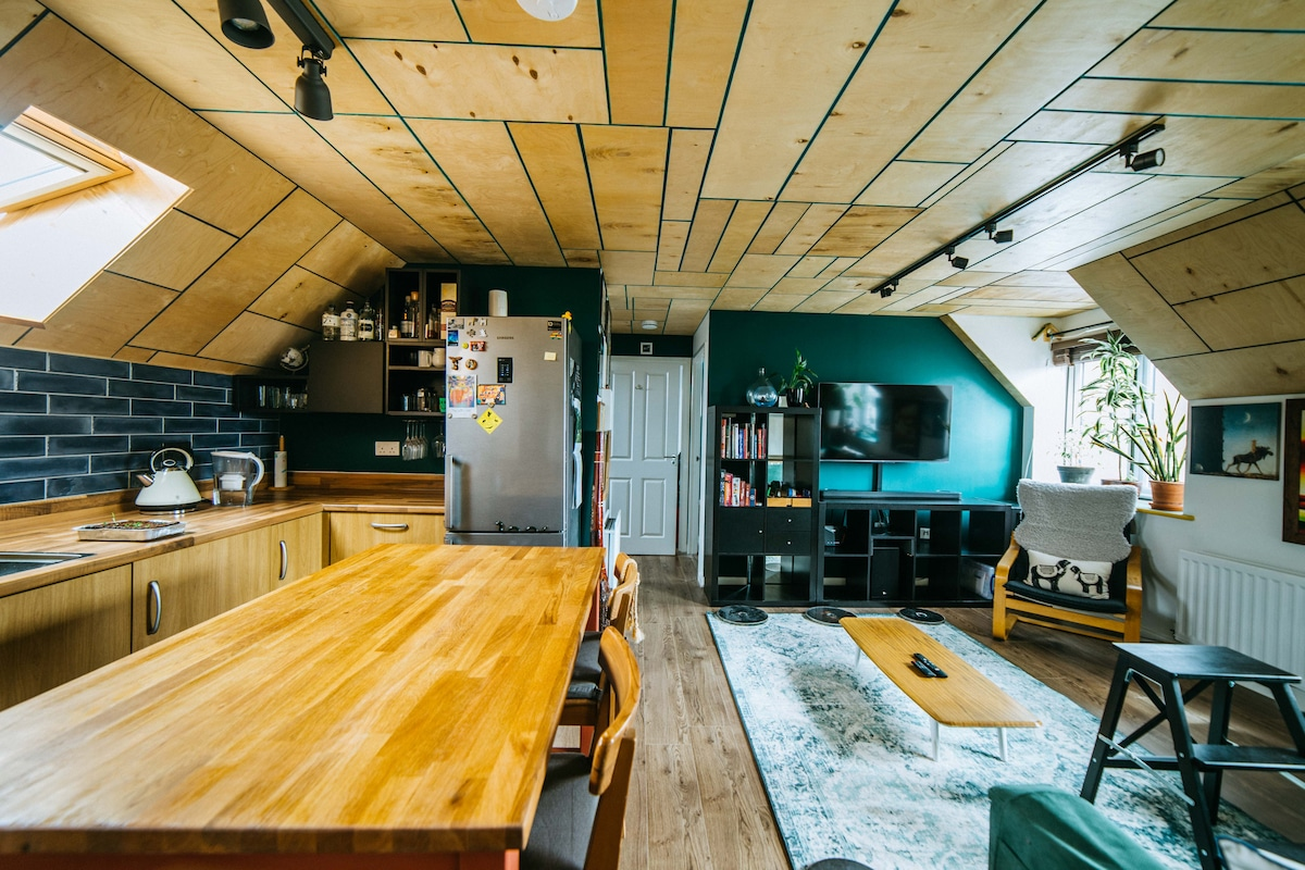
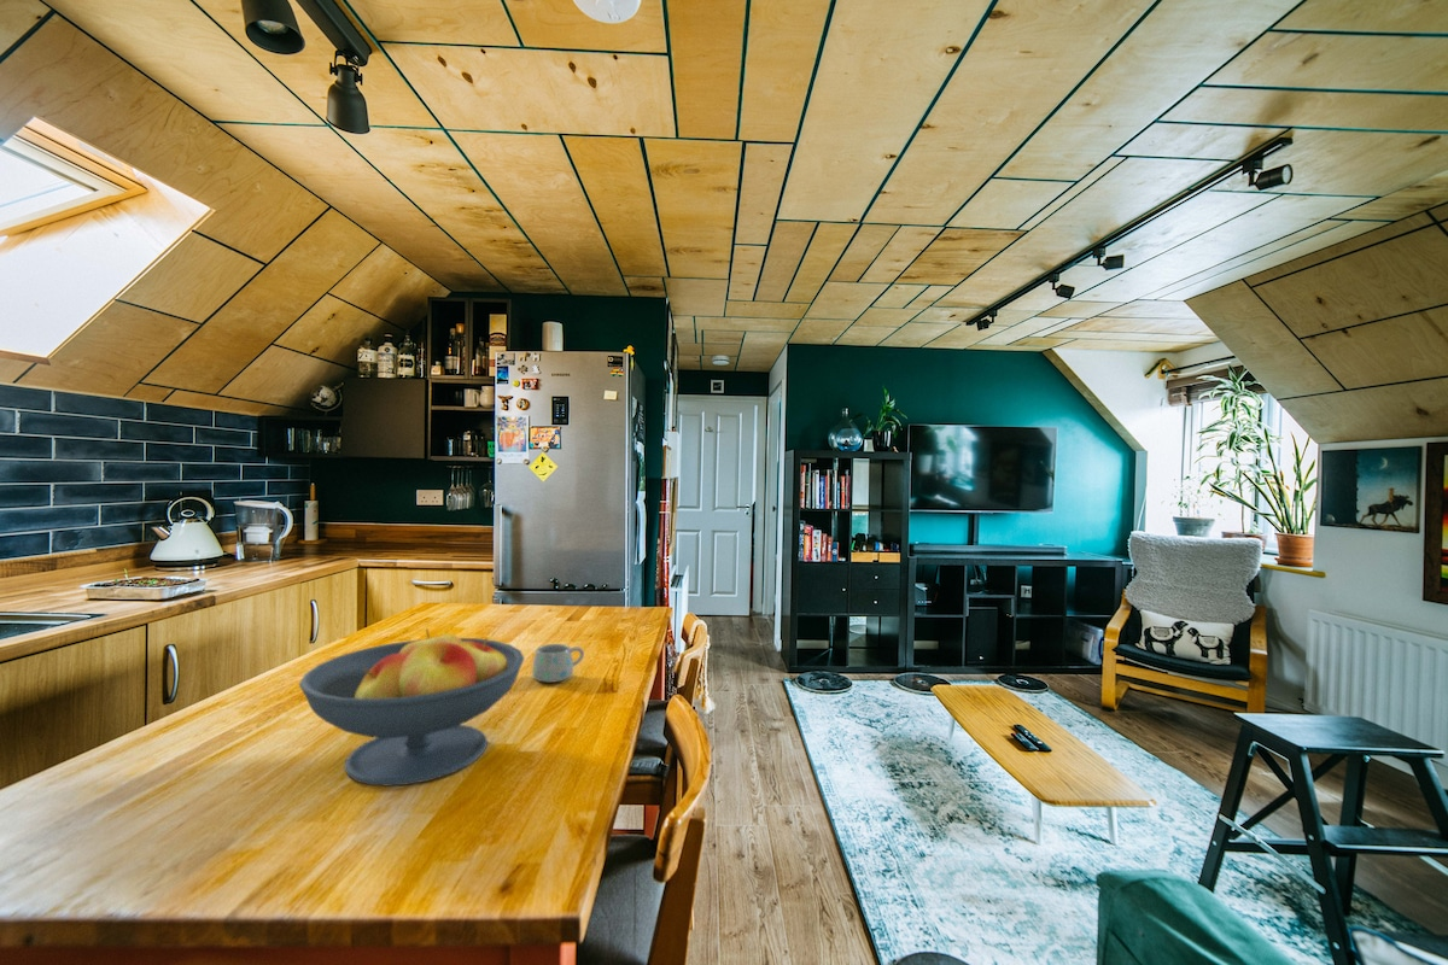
+ mug [531,643,585,684]
+ fruit bowl [298,628,525,788]
